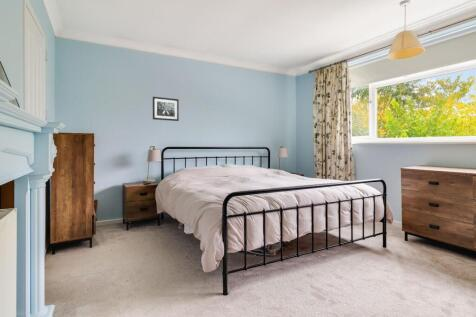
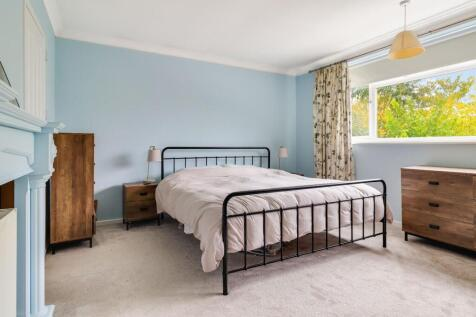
- wall art [152,96,180,122]
